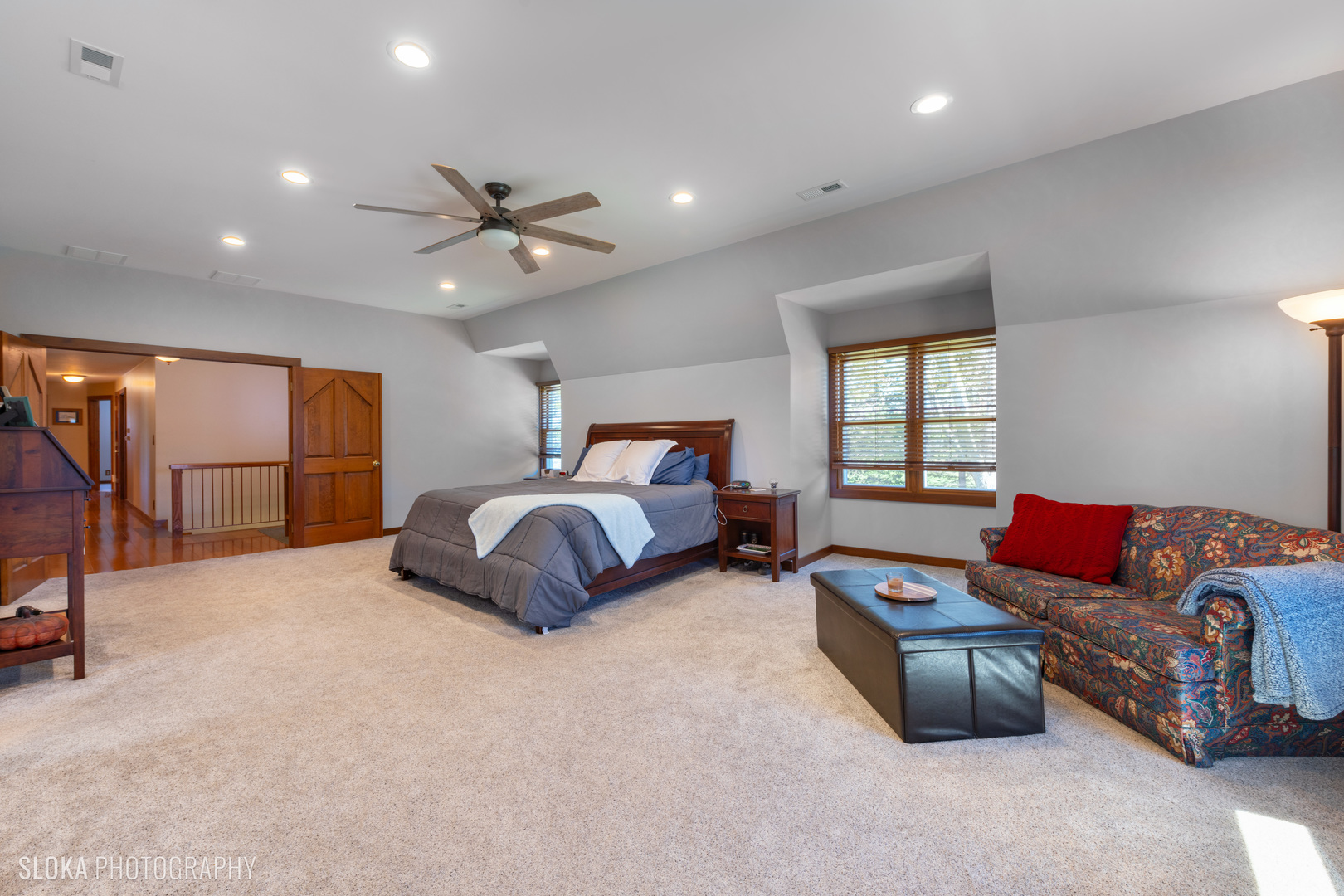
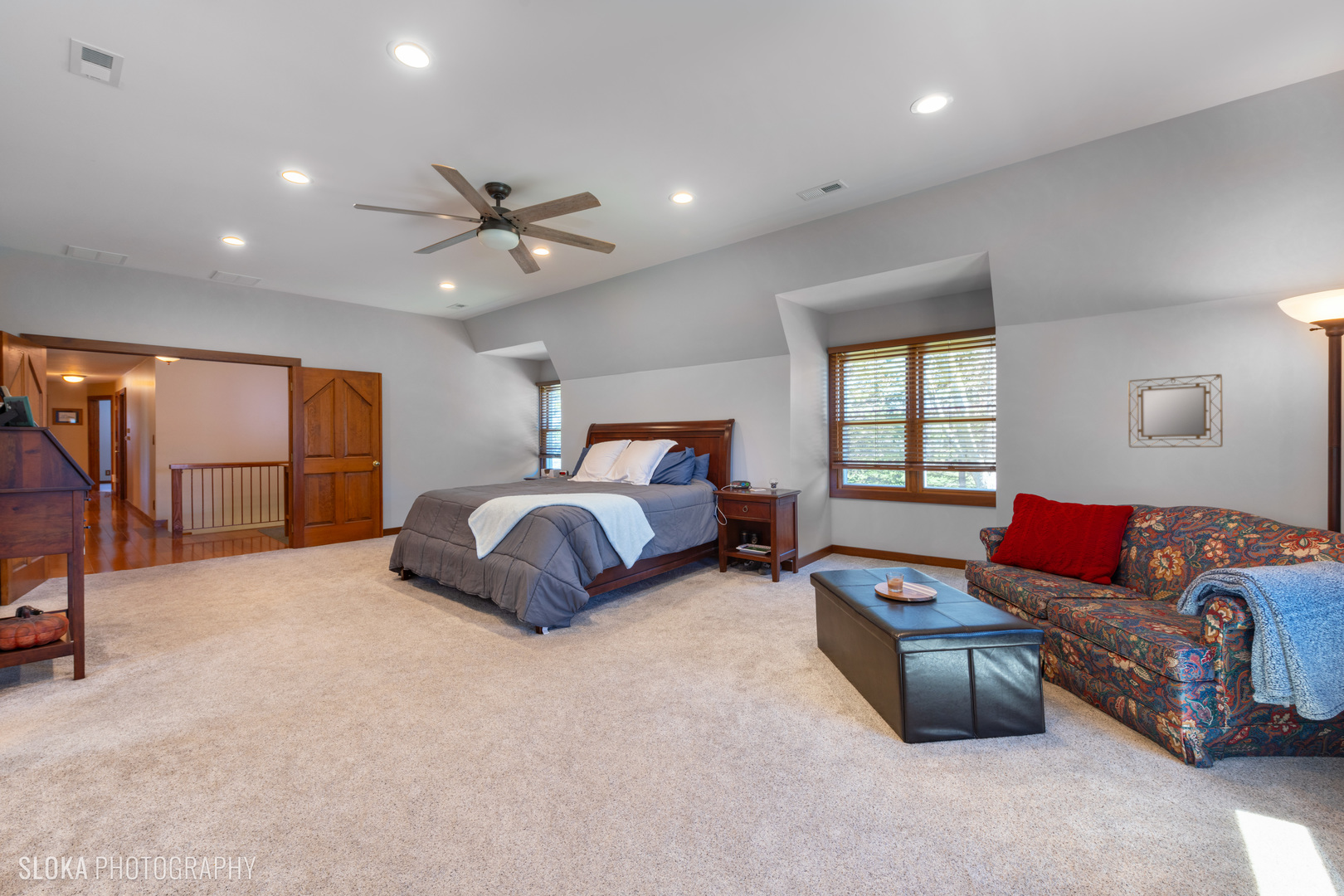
+ home mirror [1127,373,1224,448]
